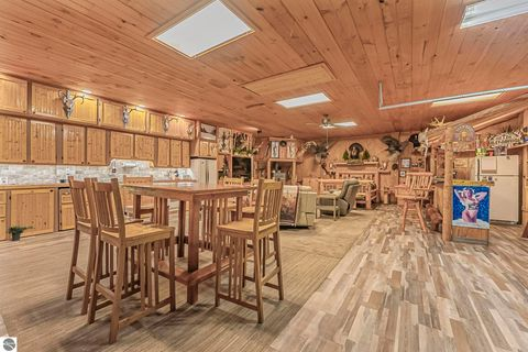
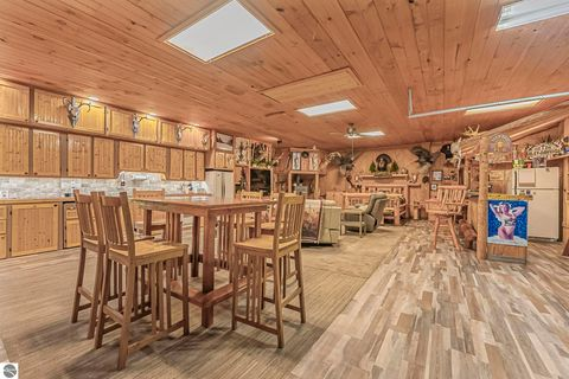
- potted plant [4,221,34,242]
